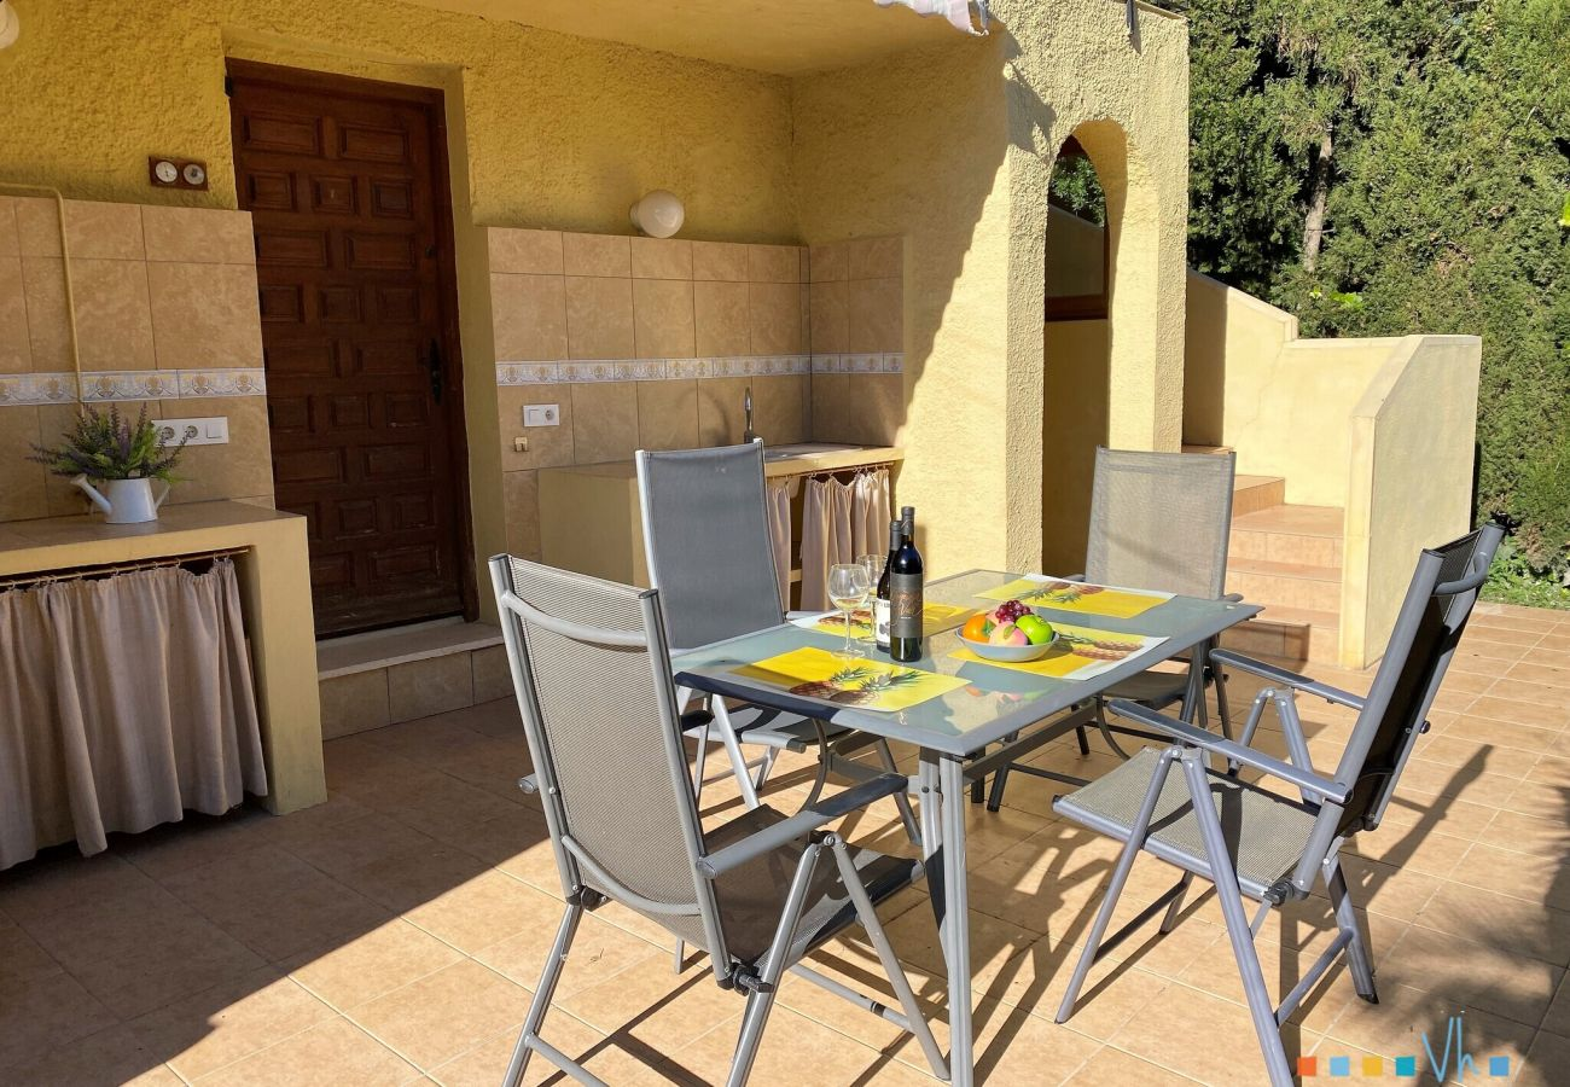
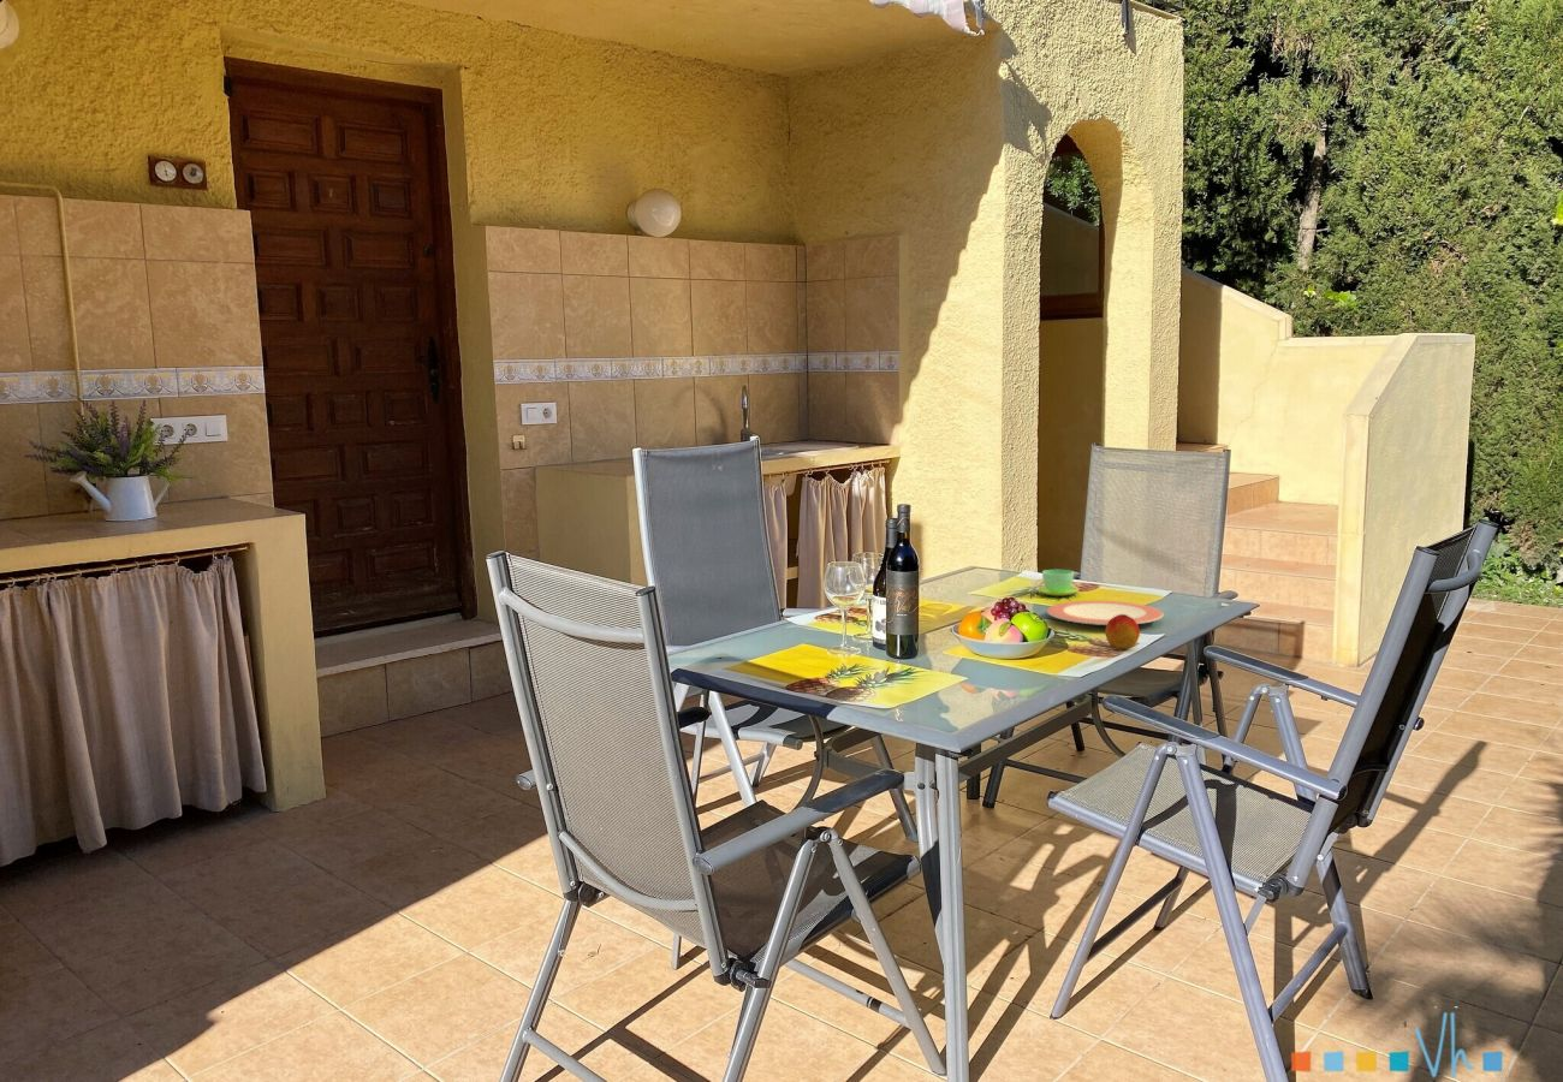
+ plate [1046,600,1164,626]
+ cup [1036,569,1081,596]
+ peach [1104,614,1141,650]
